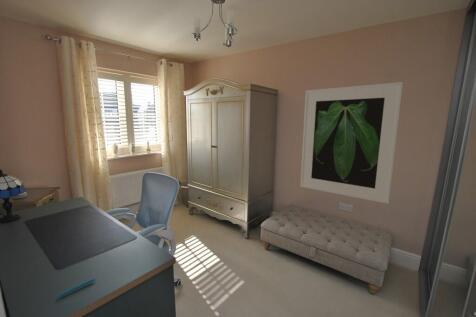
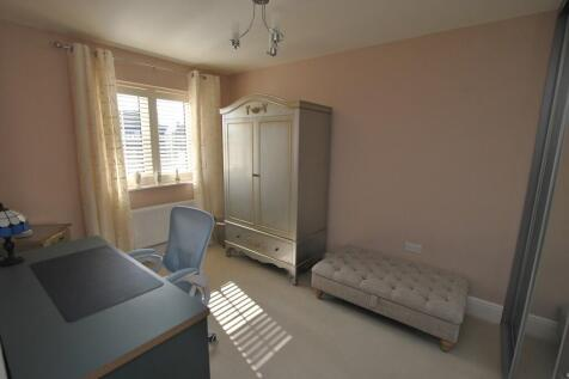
- pen [54,278,96,299]
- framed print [299,81,404,205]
